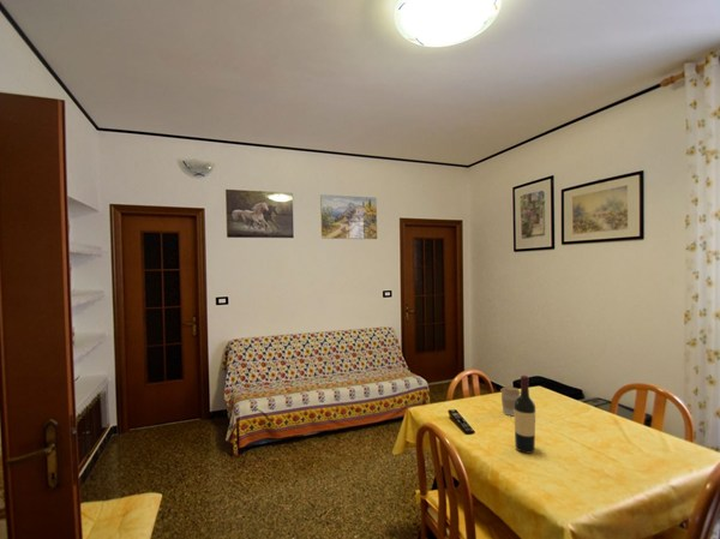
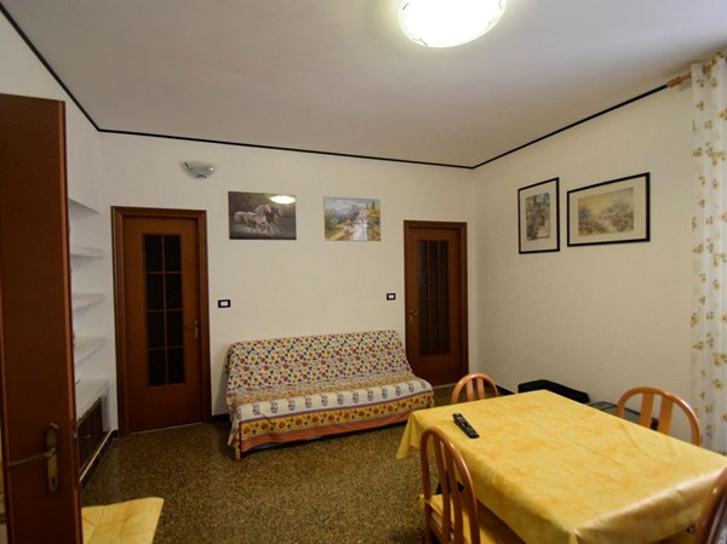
- wine bottle [514,375,536,455]
- coffee cup [499,385,521,417]
